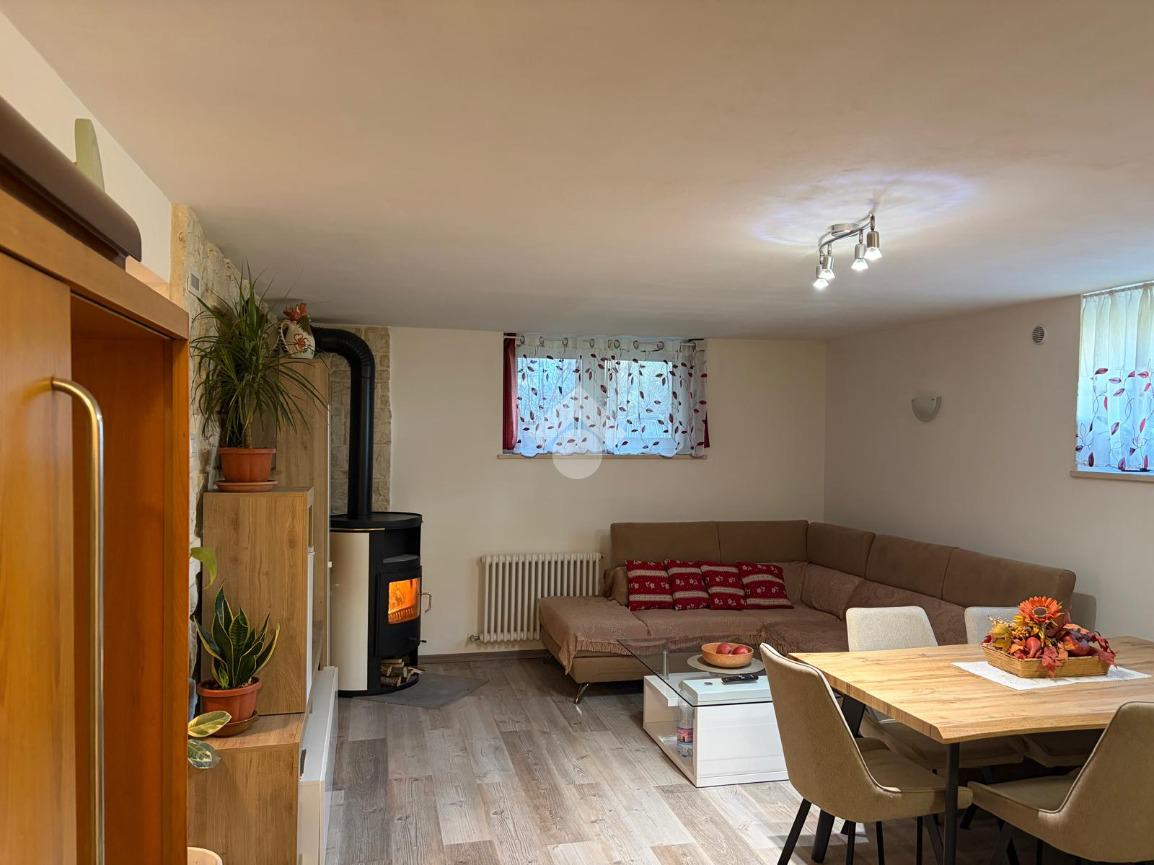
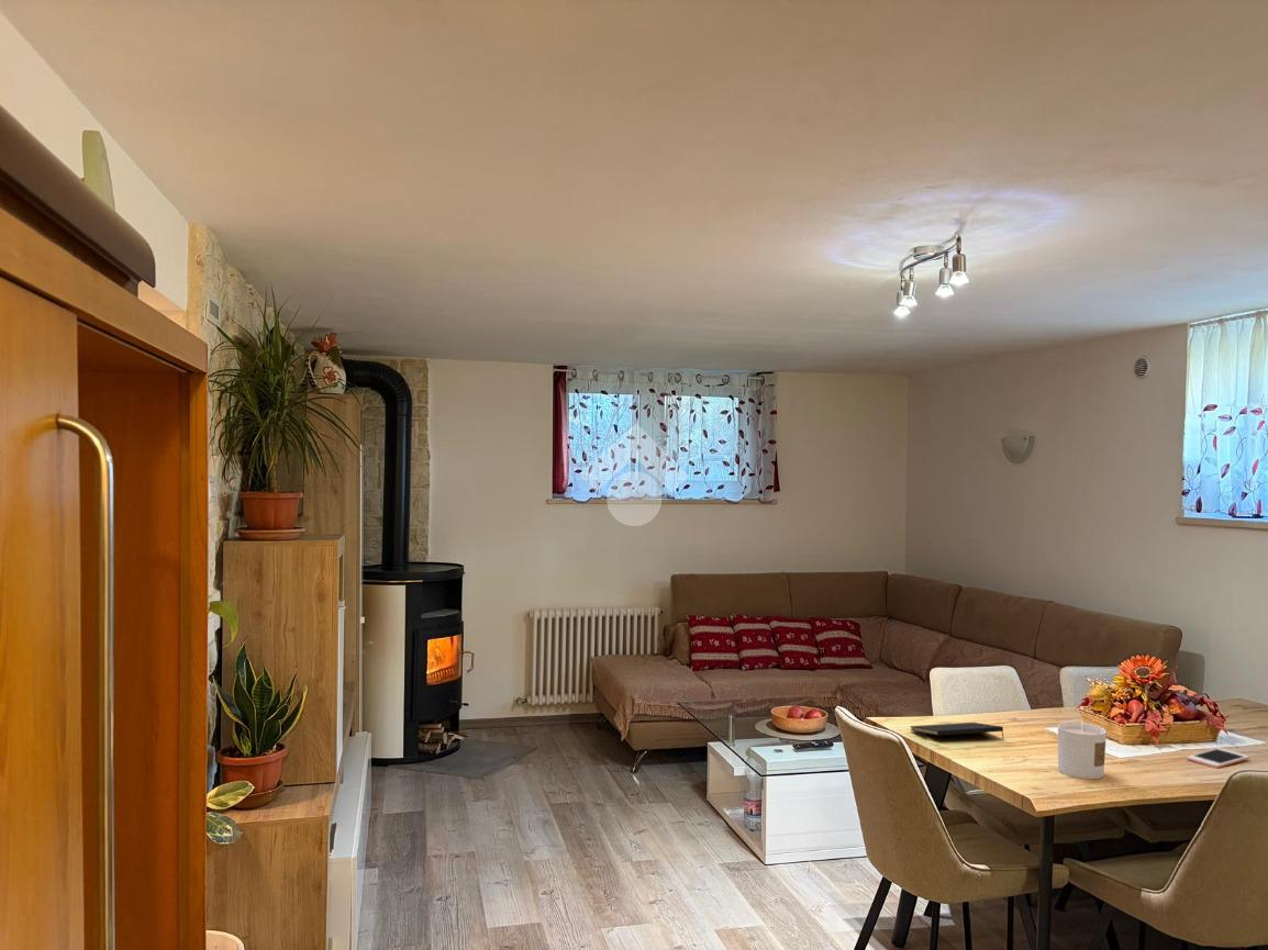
+ candle [1057,720,1108,780]
+ cell phone [1186,747,1250,769]
+ notepad [909,722,1004,740]
